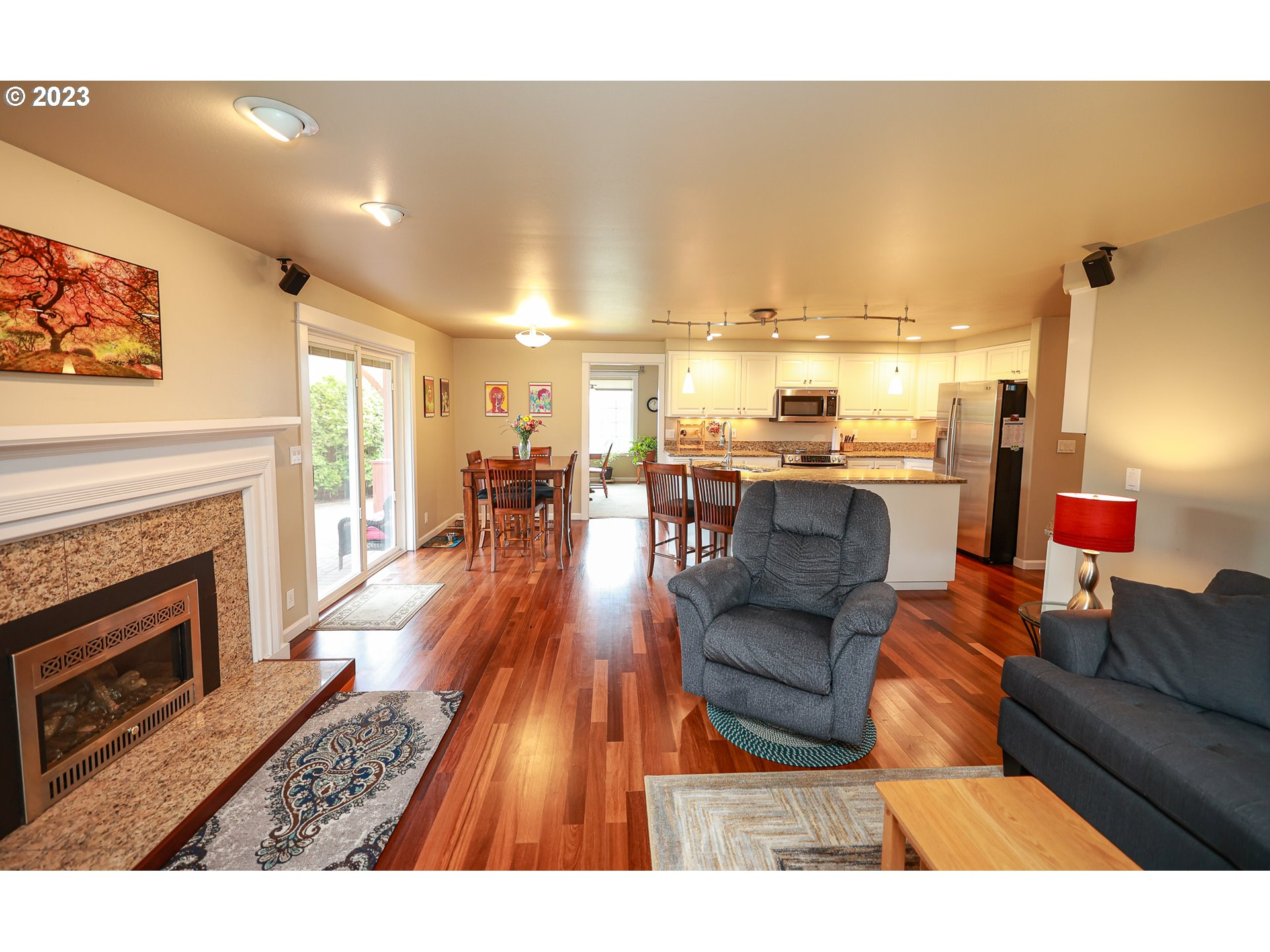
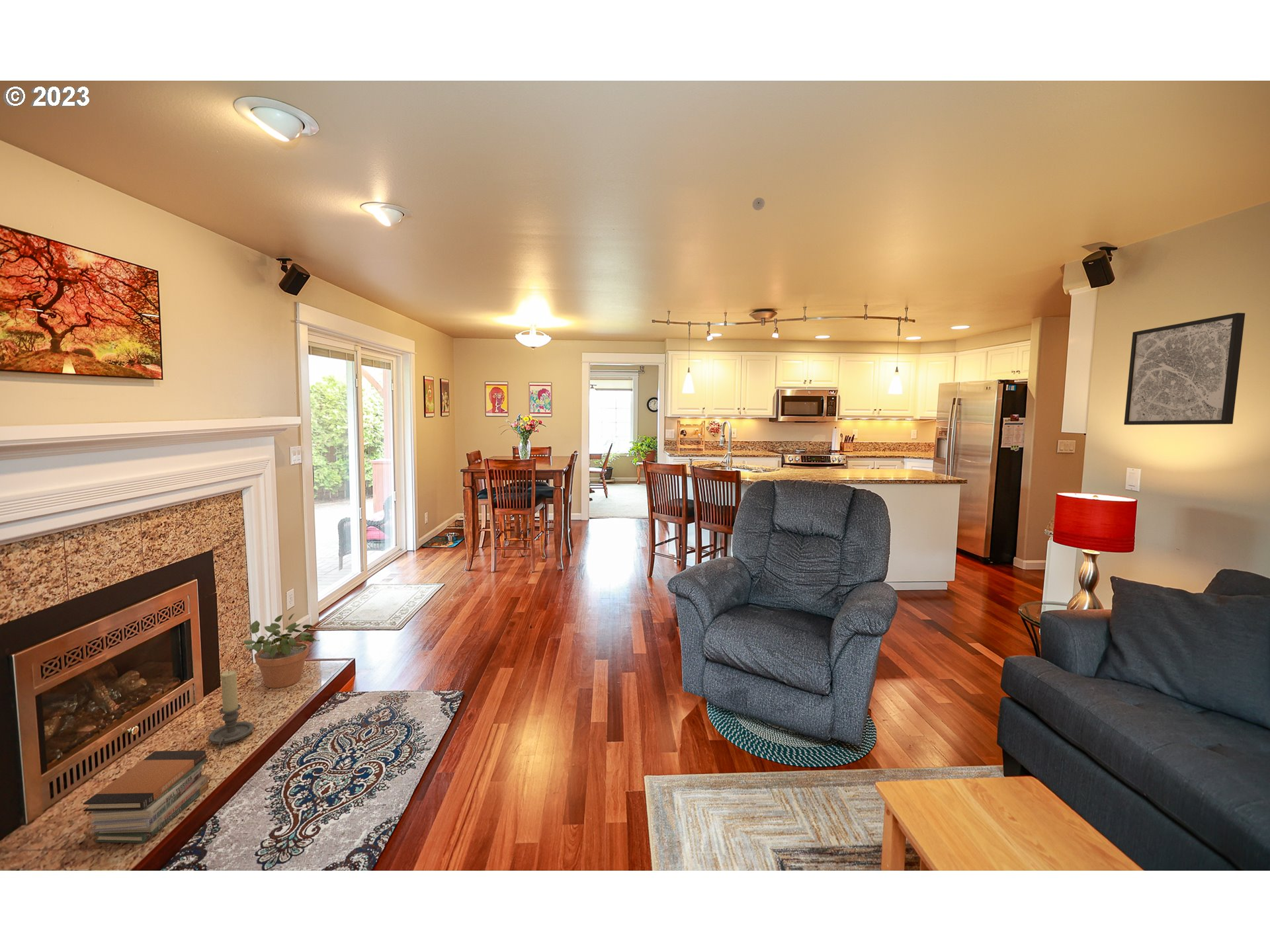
+ smoke detector [752,197,765,211]
+ wall art [1123,312,1246,426]
+ potted plant [243,613,320,689]
+ book stack [83,750,209,844]
+ candle holder [208,670,254,750]
